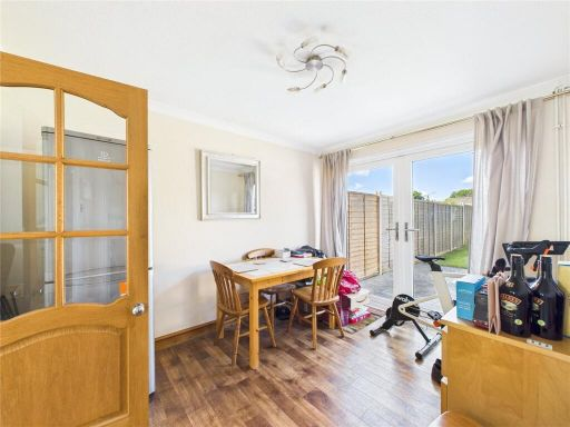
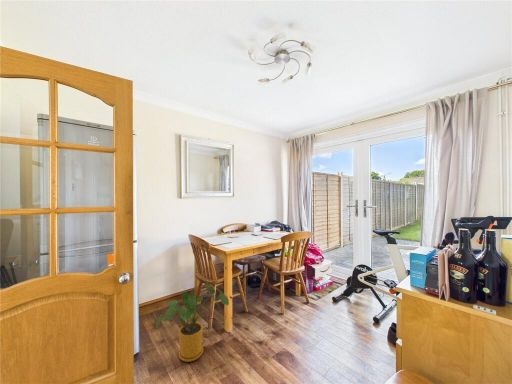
+ house plant [156,282,230,363]
